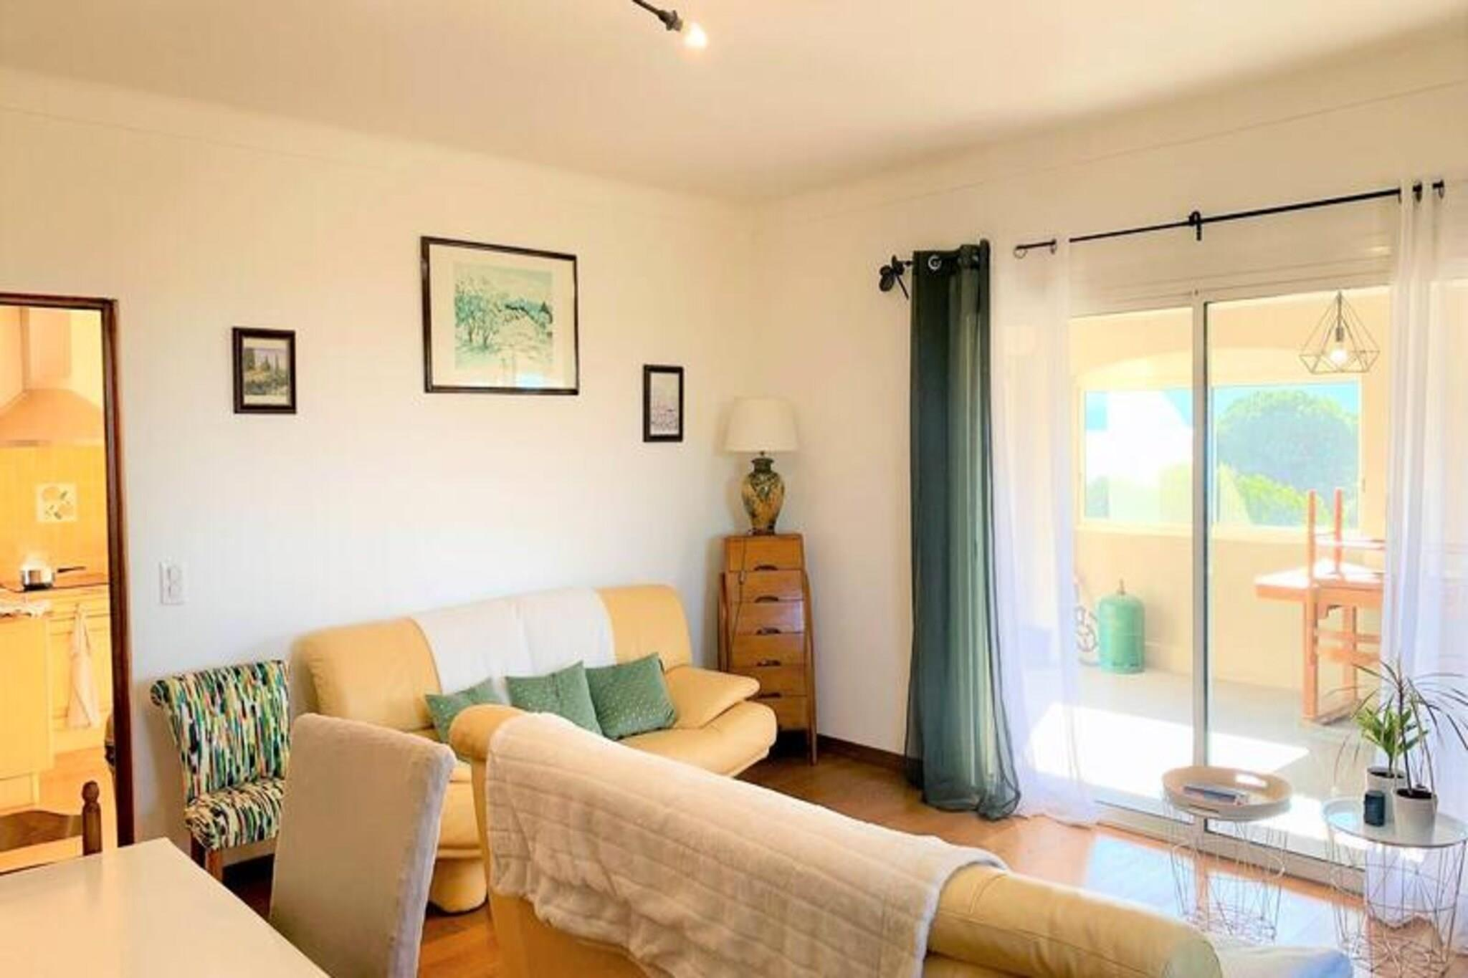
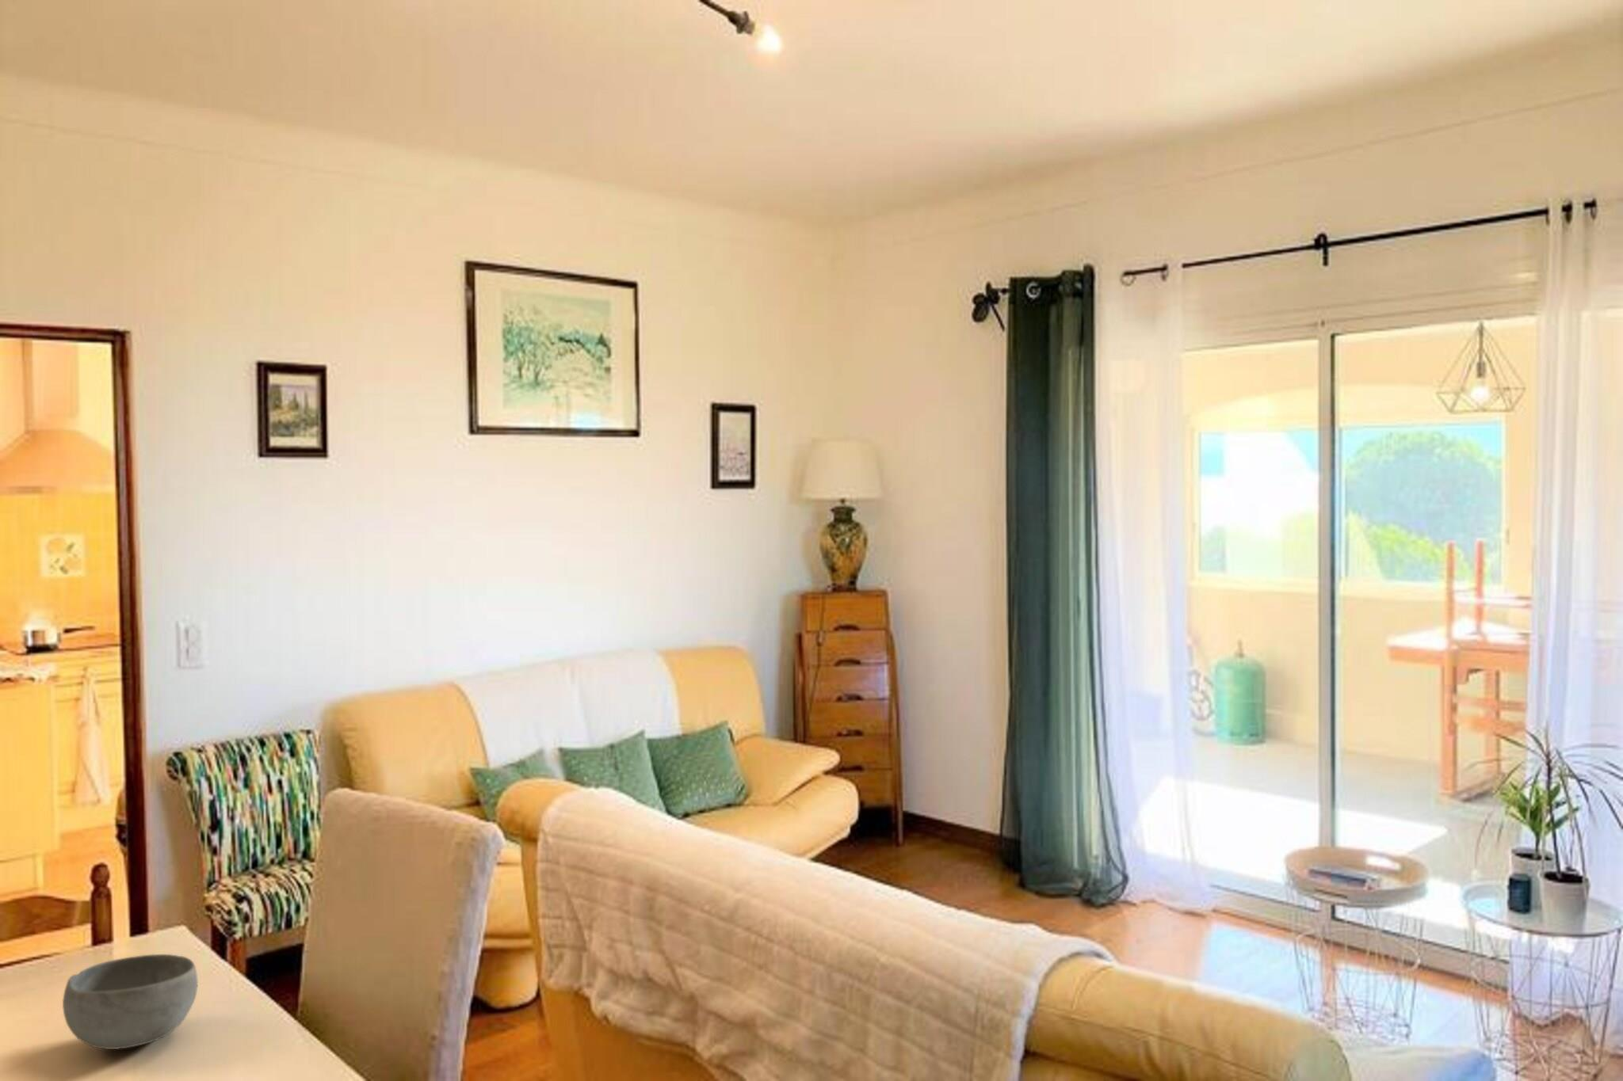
+ bowl [62,953,199,1050]
